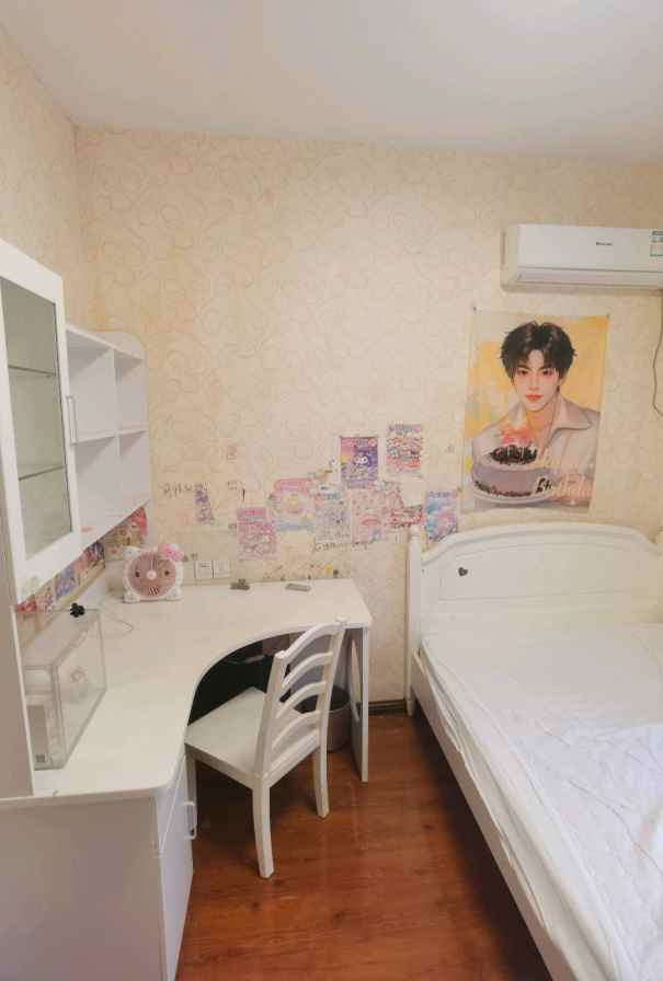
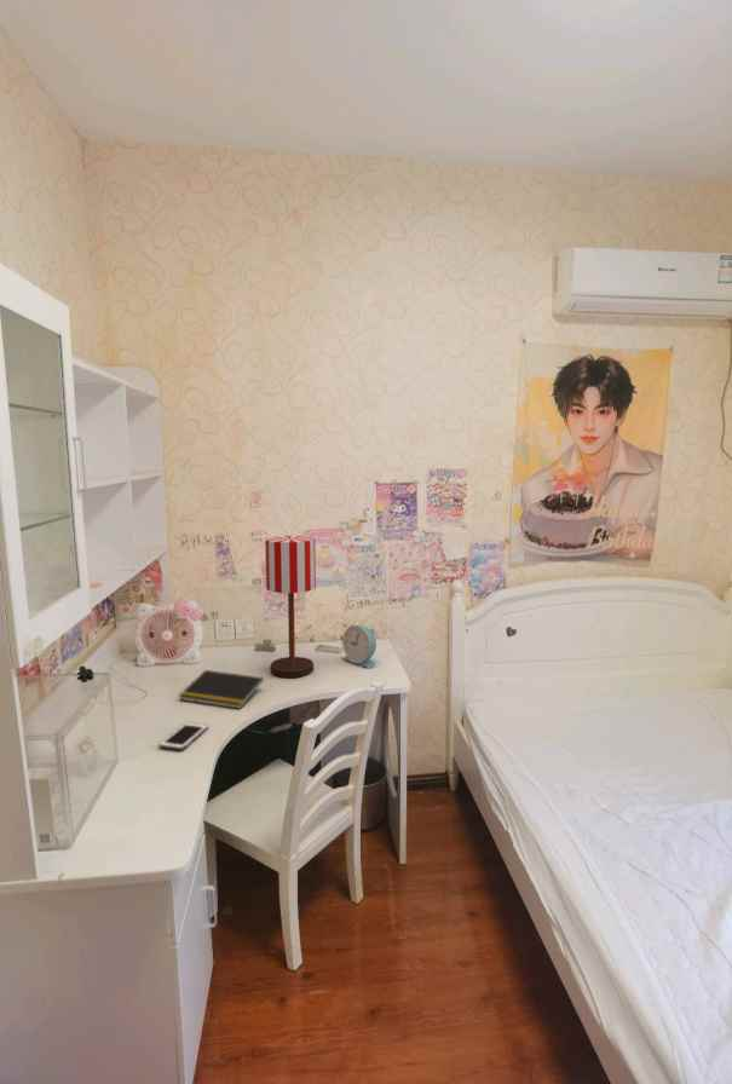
+ cell phone [158,721,209,751]
+ alarm clock [341,623,377,669]
+ table lamp [264,535,317,679]
+ notepad [177,669,265,710]
